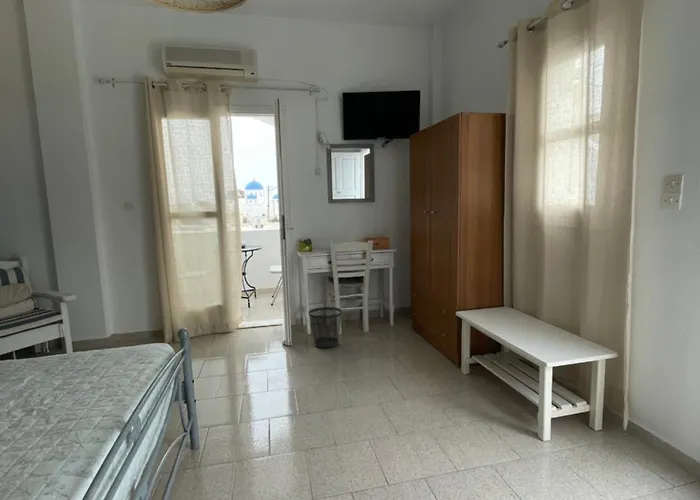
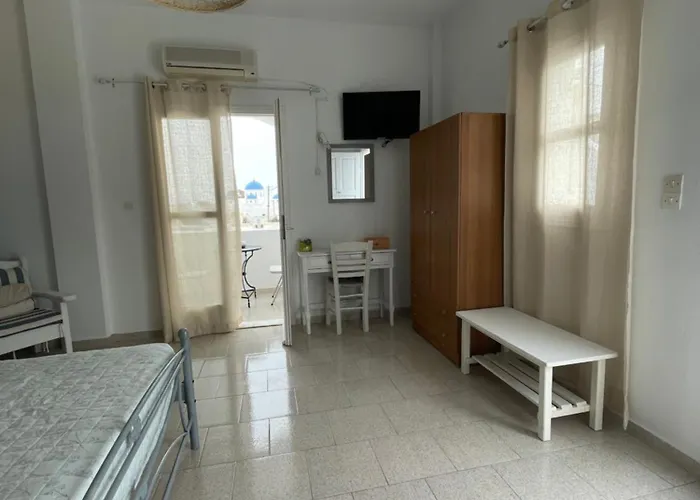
- wastebasket [308,306,343,349]
